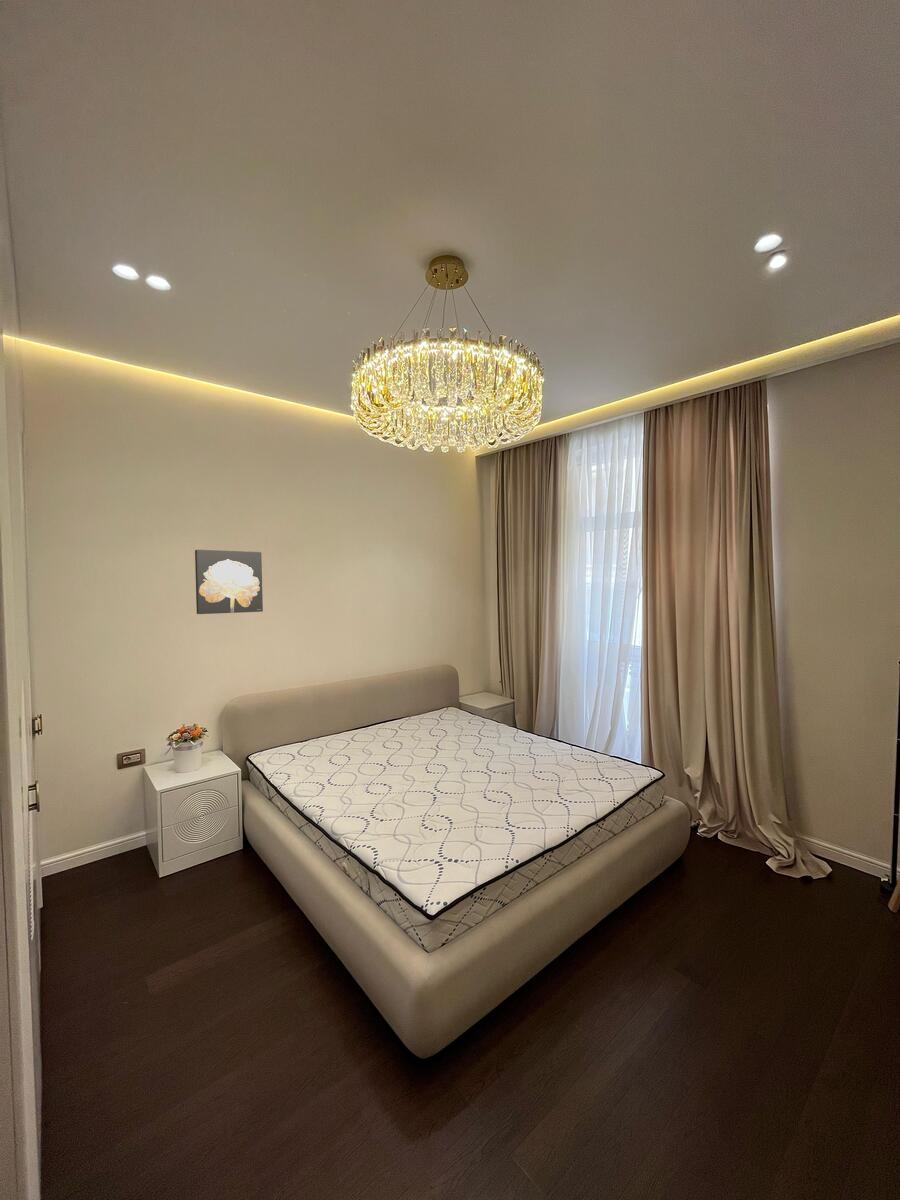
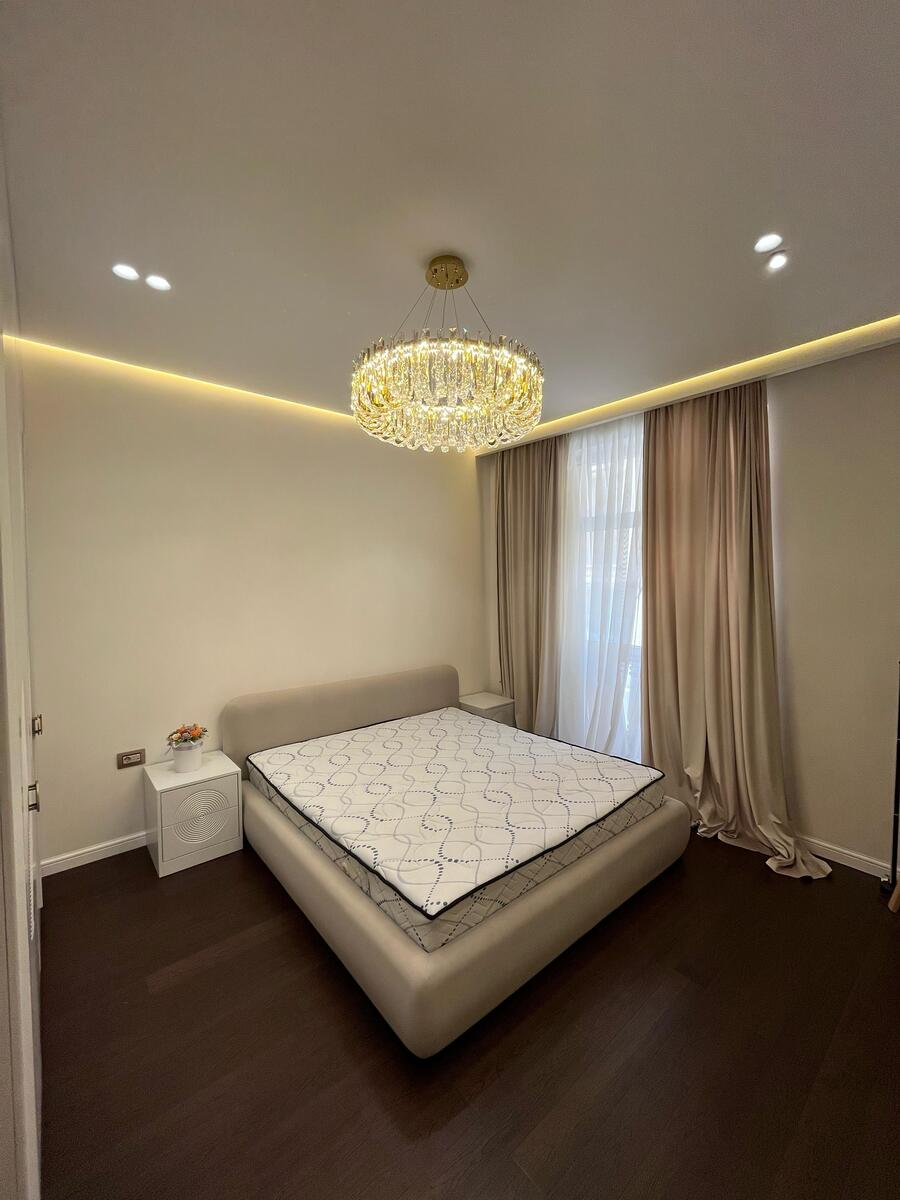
- wall art [194,549,264,615]
